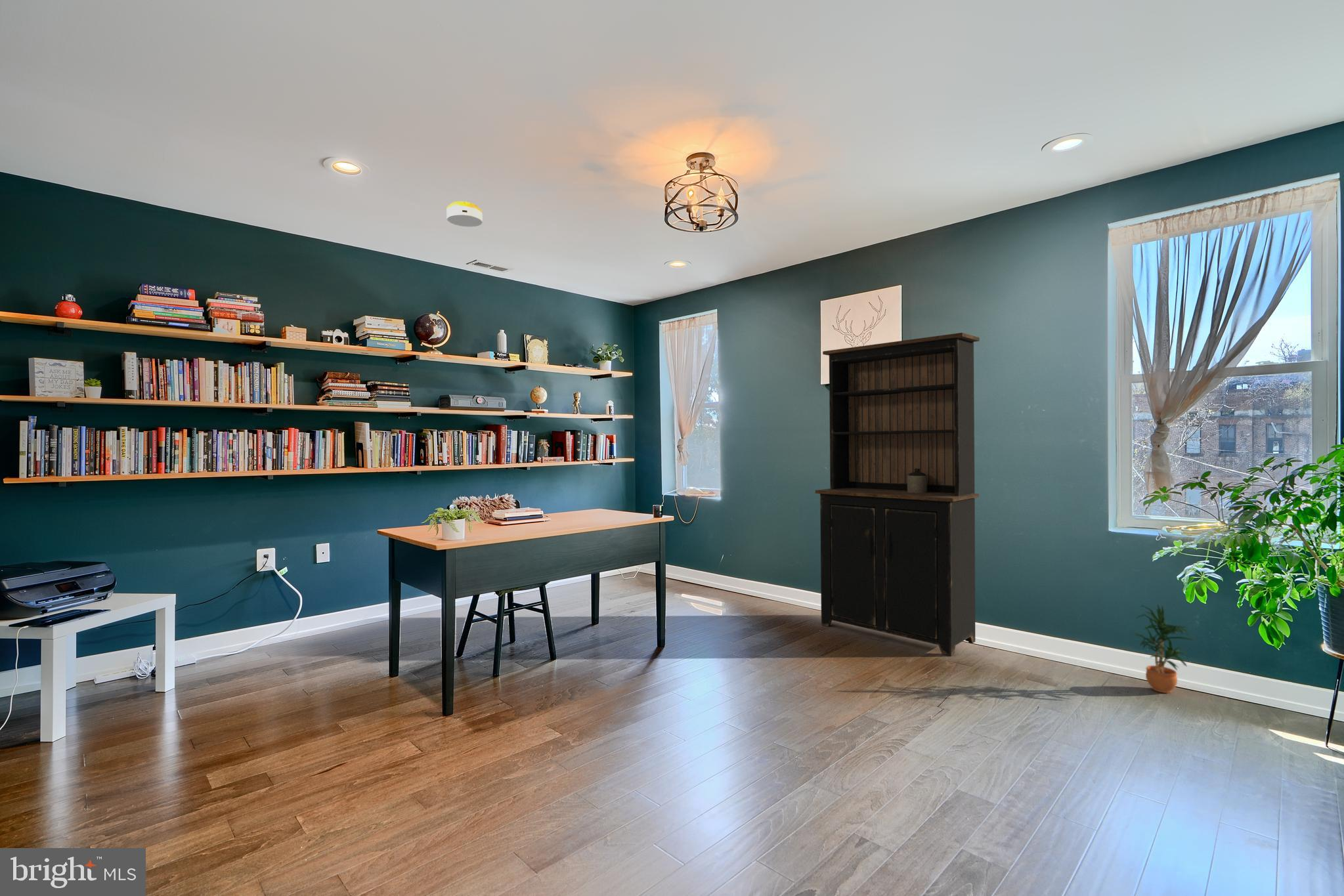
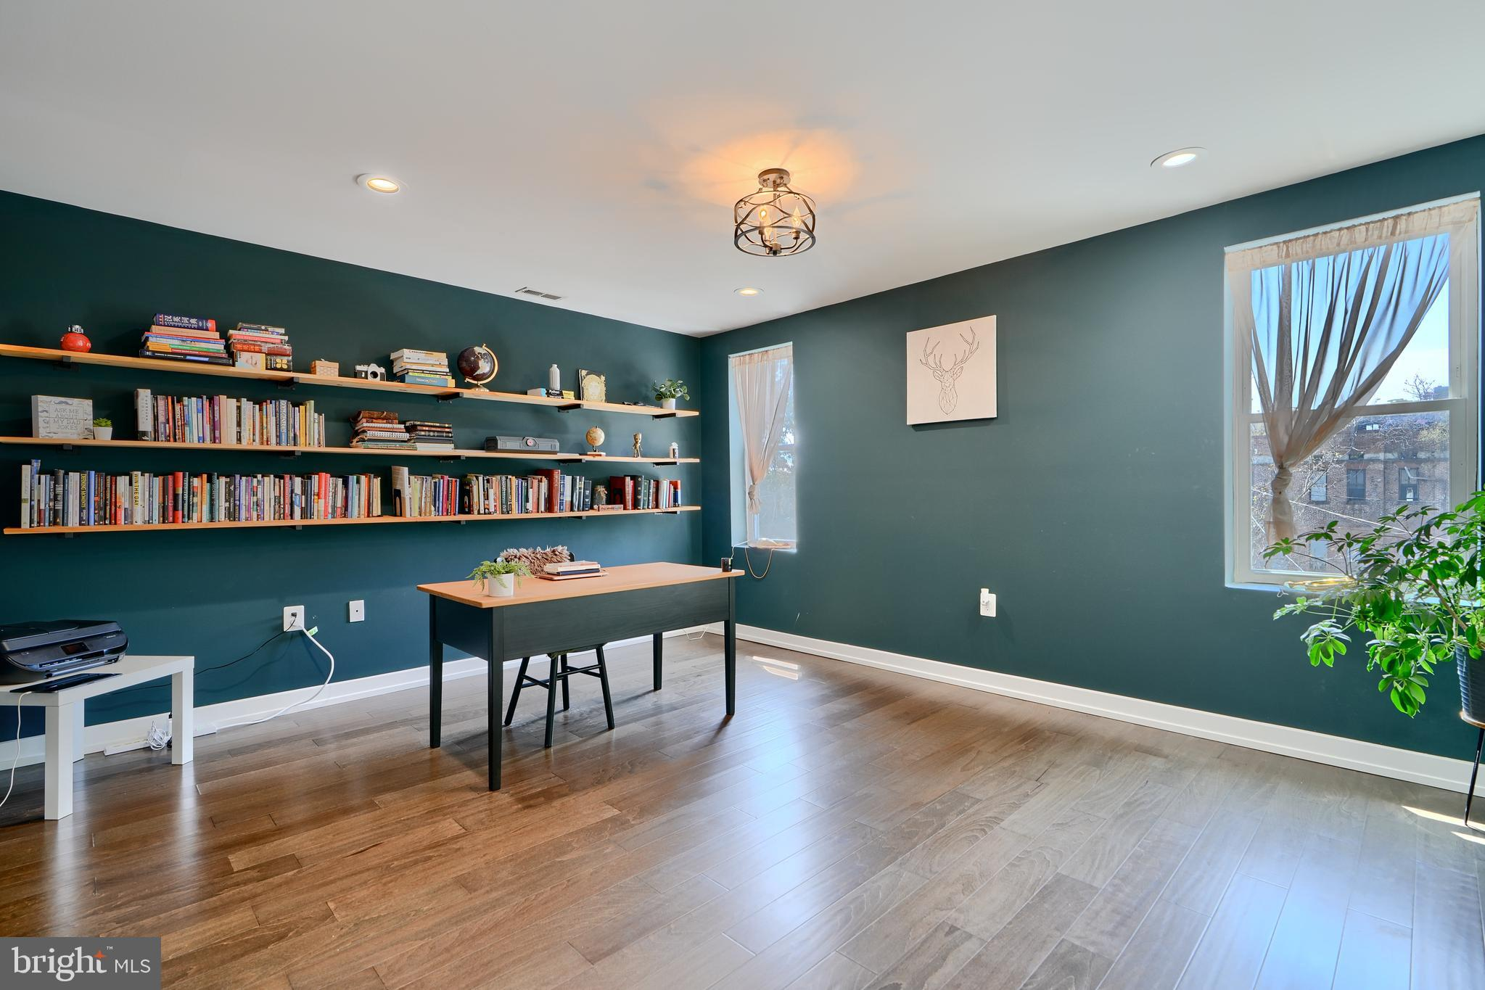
- smoke detector [446,201,483,227]
- bookshelf [815,332,980,657]
- potted plant [1133,603,1196,694]
